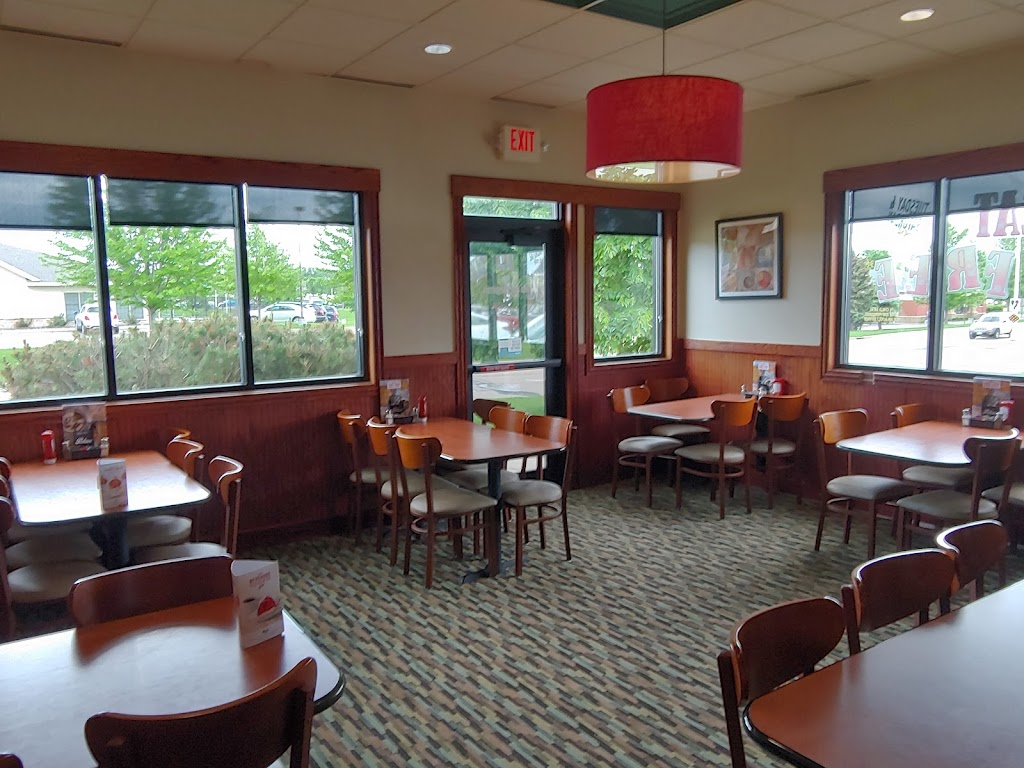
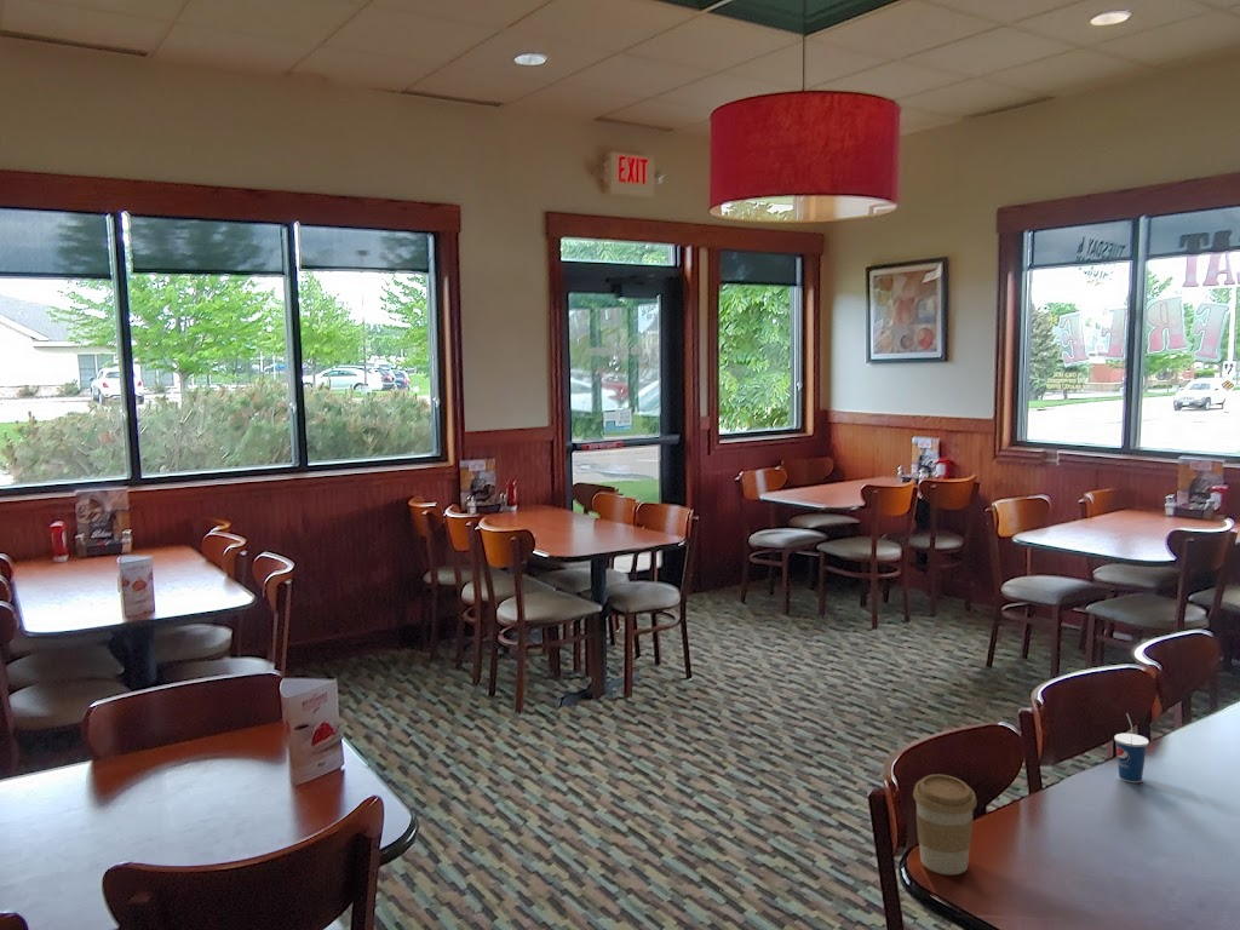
+ coffee cup [912,774,977,876]
+ cup [1113,712,1150,783]
